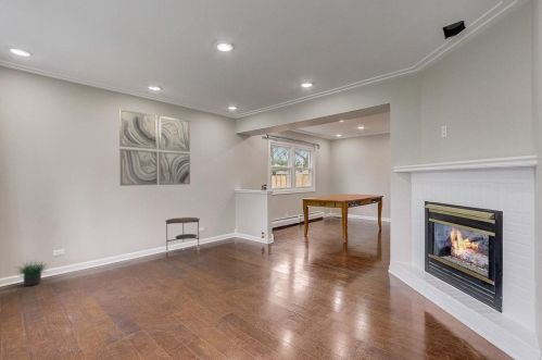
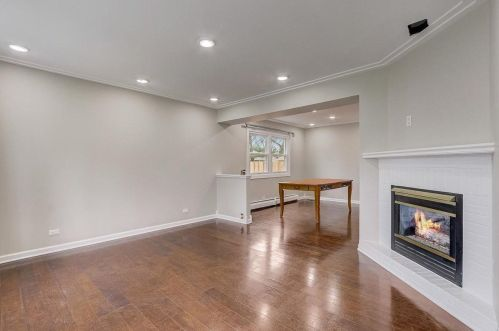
- side table [164,216,201,258]
- wall art [118,108,191,187]
- potted plant [13,255,50,287]
